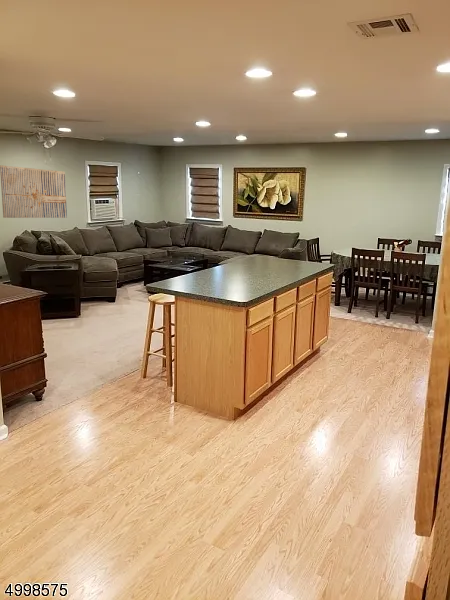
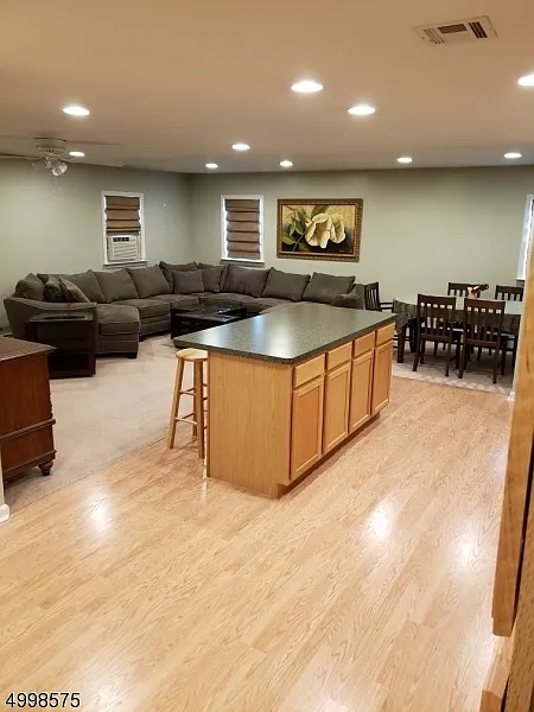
- wall art [0,164,68,219]
